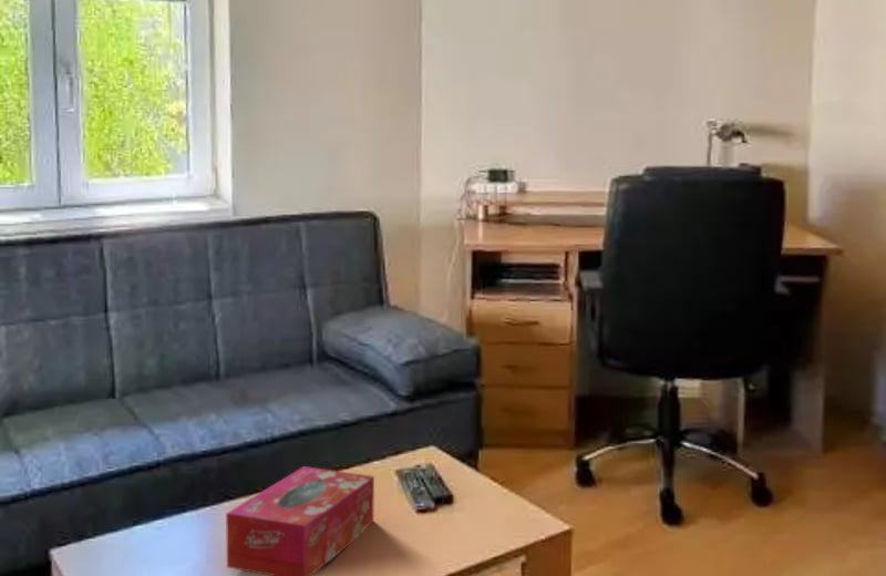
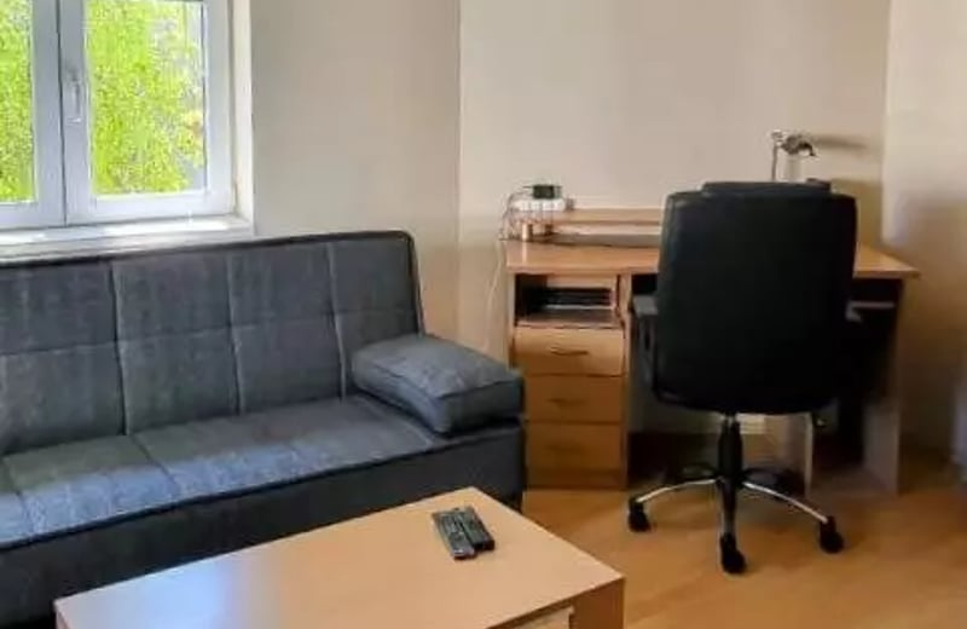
- tissue box [225,465,375,576]
